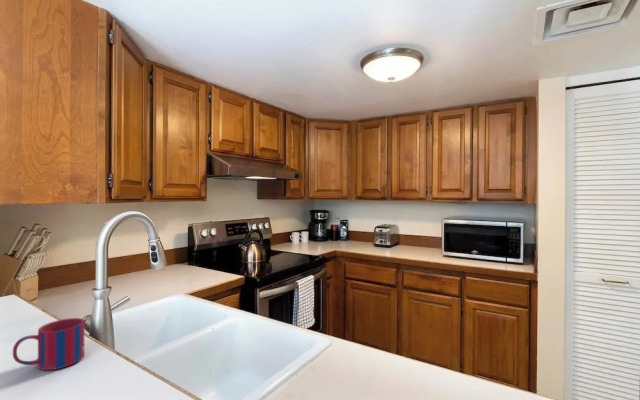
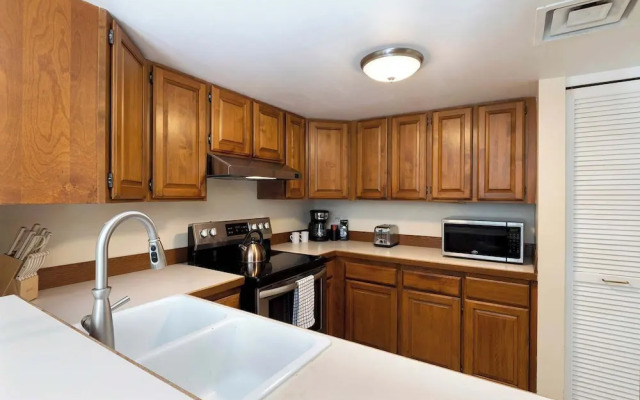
- mug [12,317,86,371]
